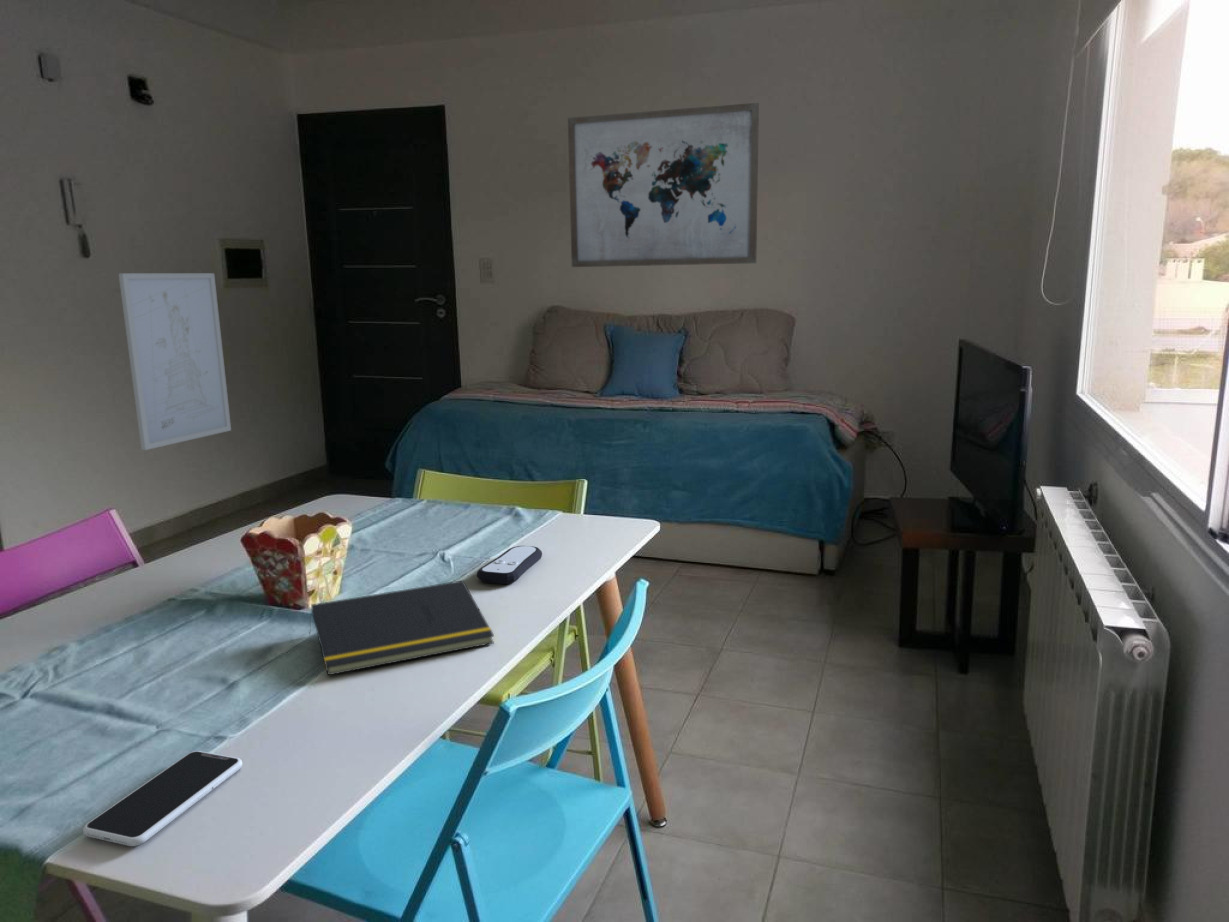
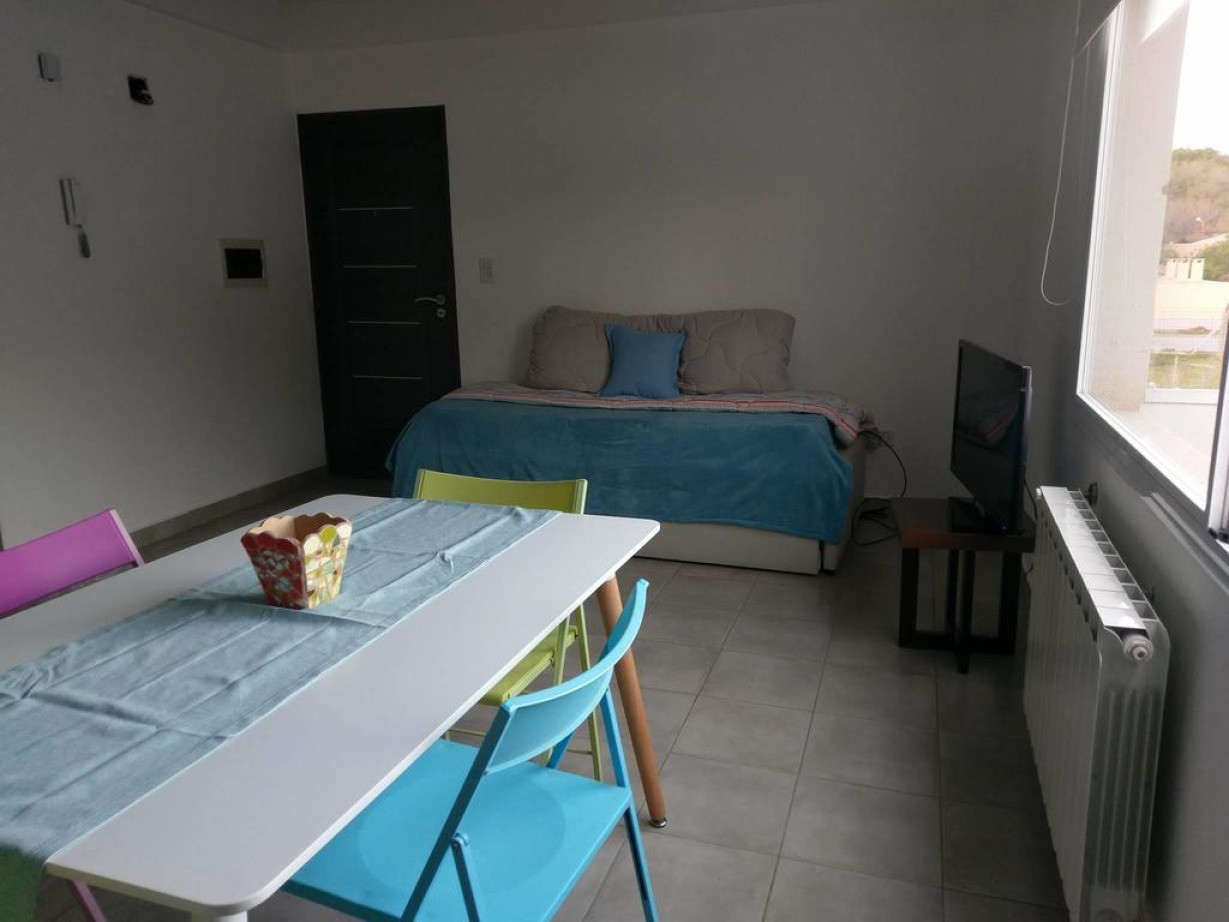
- wall art [118,272,232,451]
- wall art [567,102,760,268]
- remote control [476,545,543,585]
- notepad [308,579,495,676]
- smartphone [82,750,243,847]
